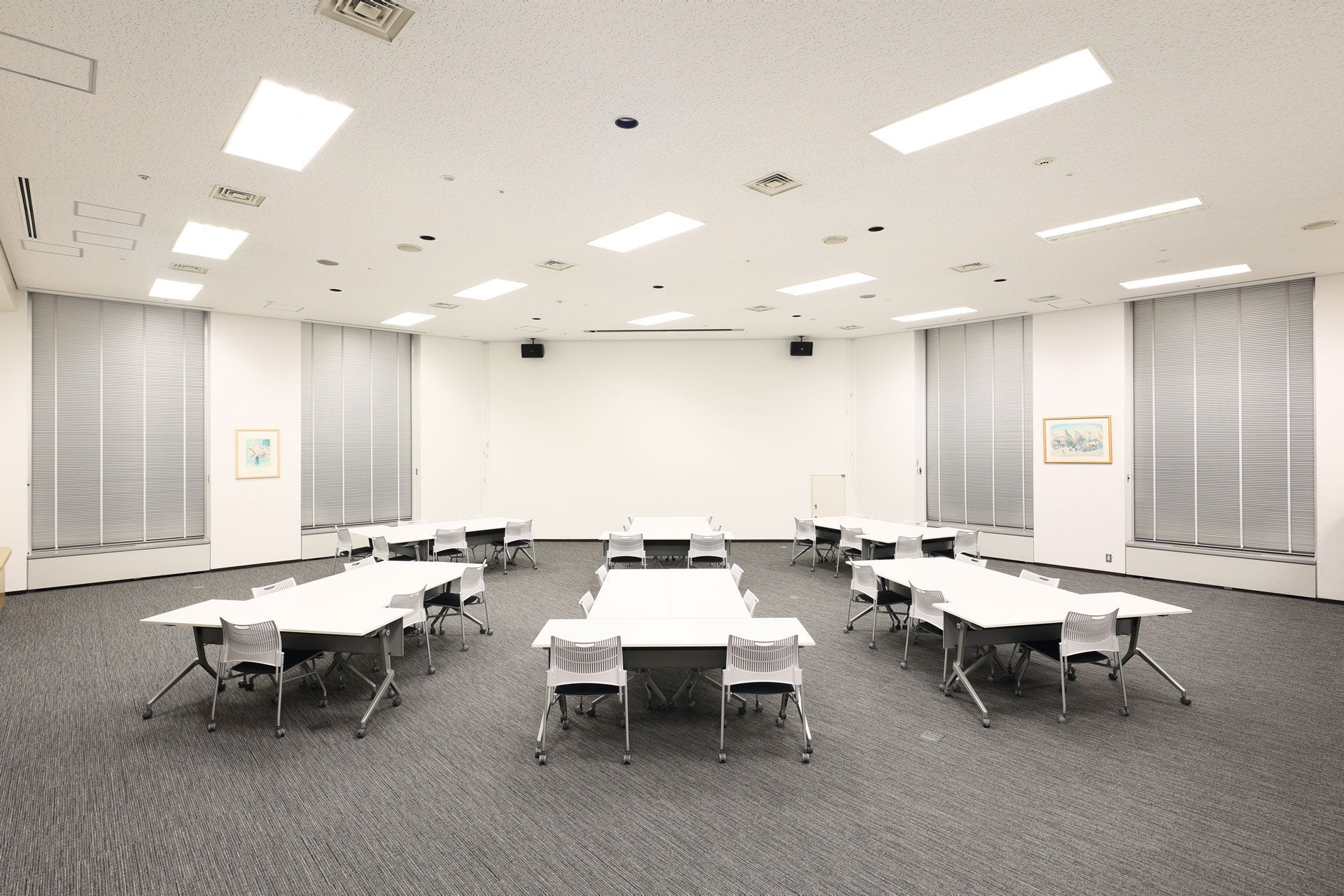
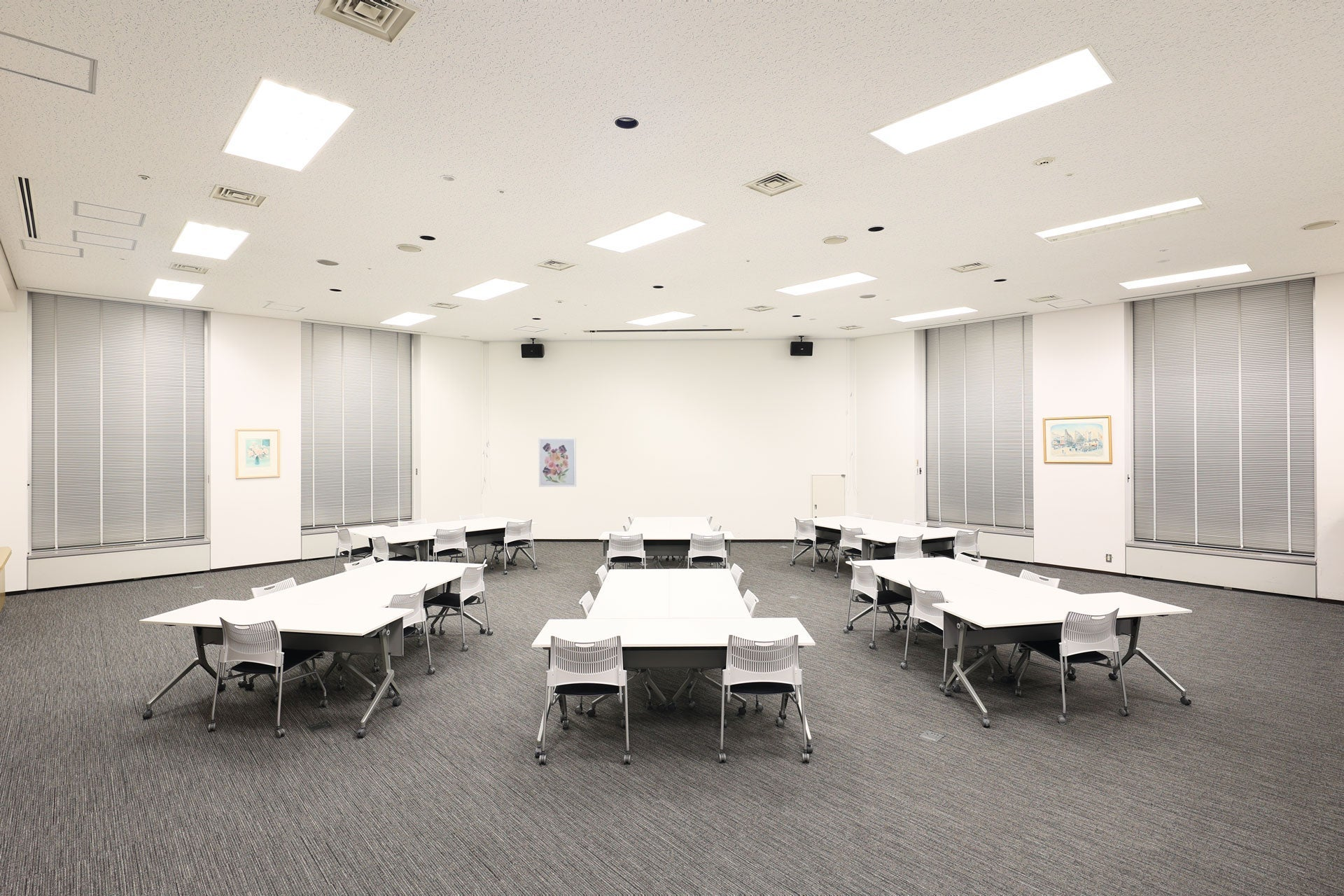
+ wall art [538,437,577,487]
